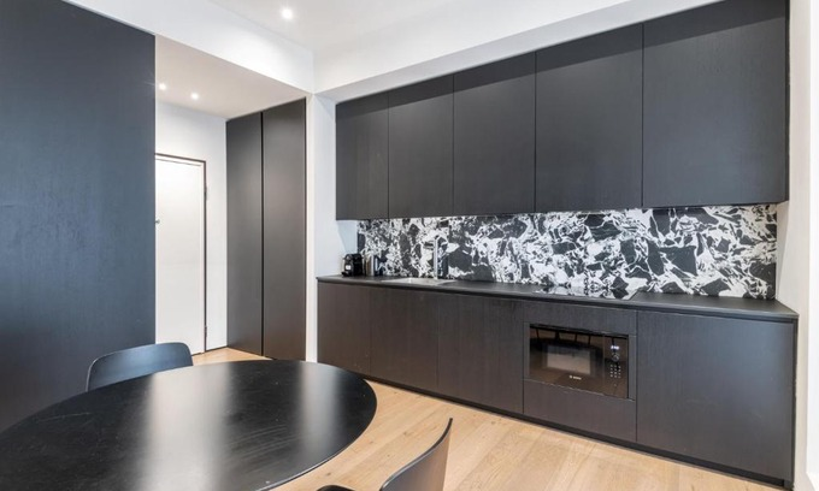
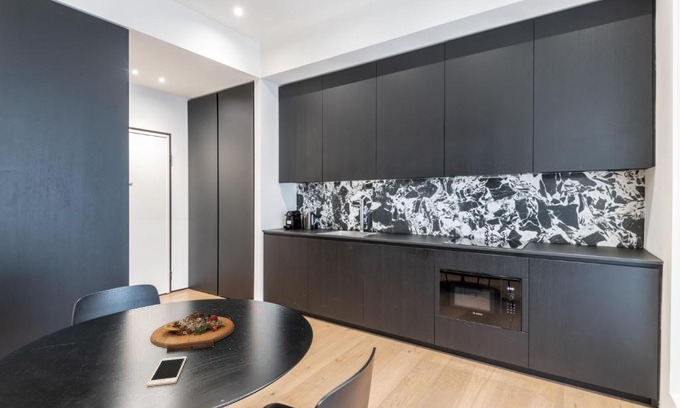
+ cell phone [146,355,188,387]
+ cutting board [149,311,236,354]
